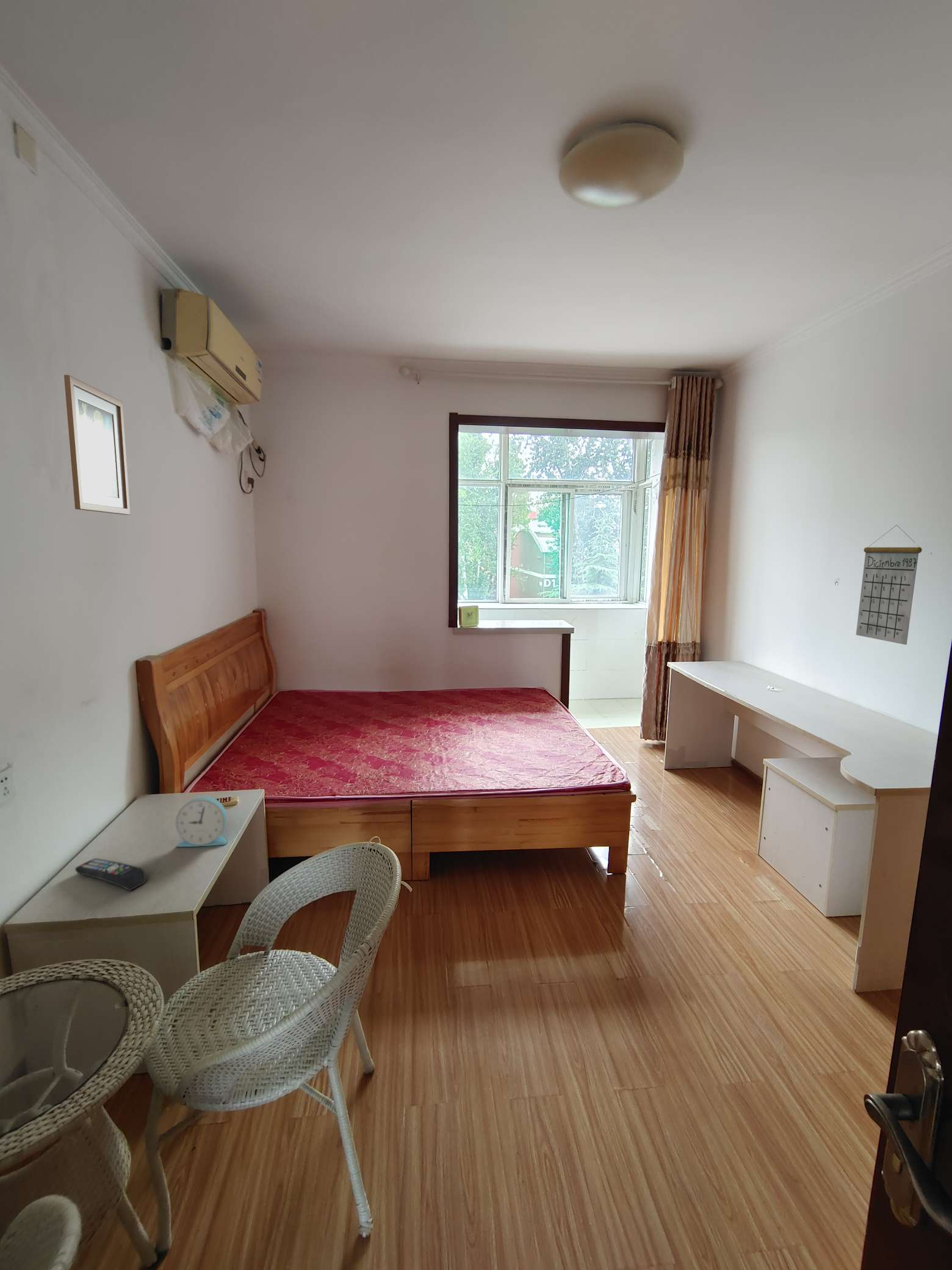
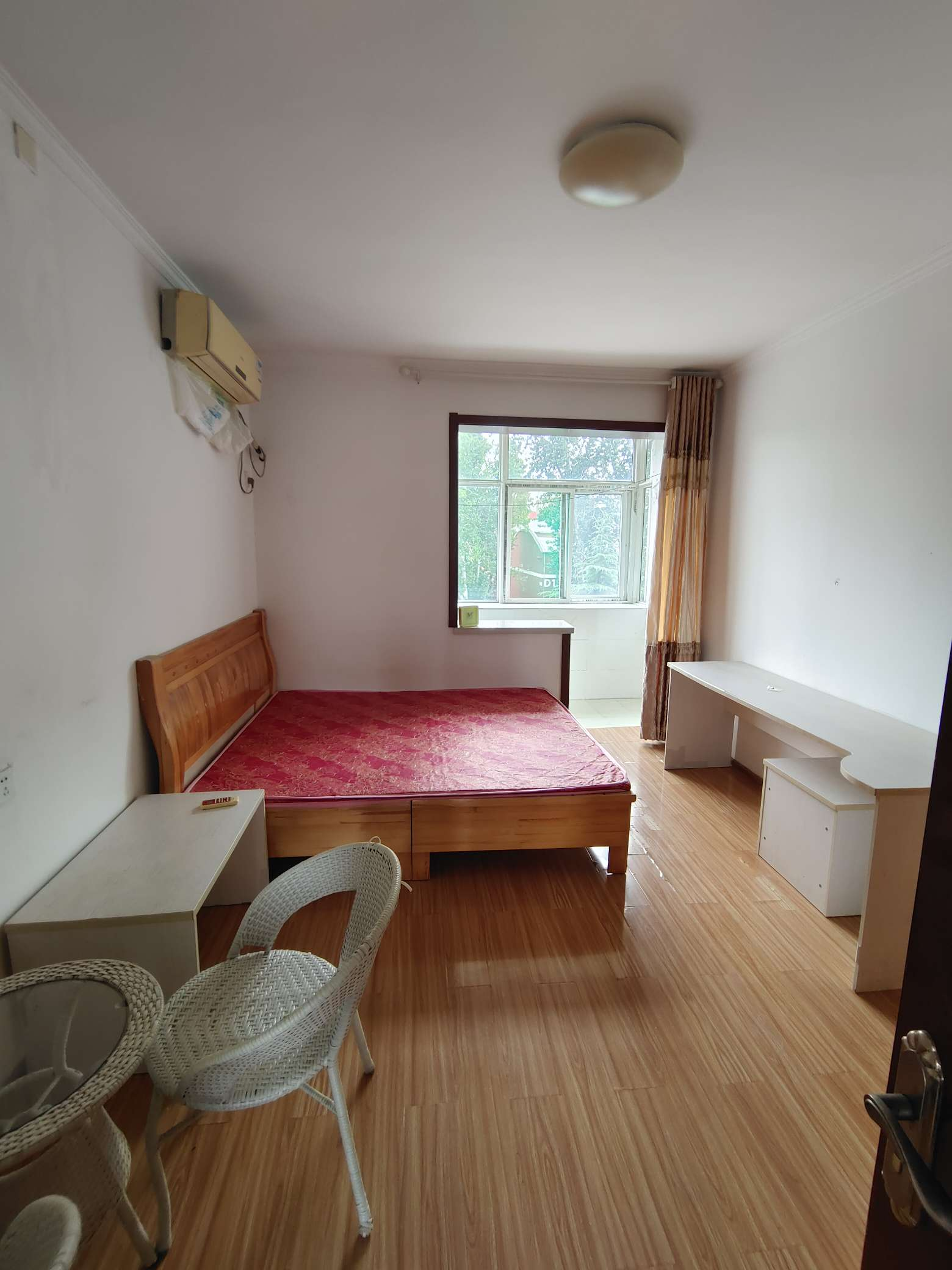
- calendar [856,524,923,645]
- wall art [63,374,131,515]
- alarm clock [175,796,228,847]
- remote control [74,858,146,891]
